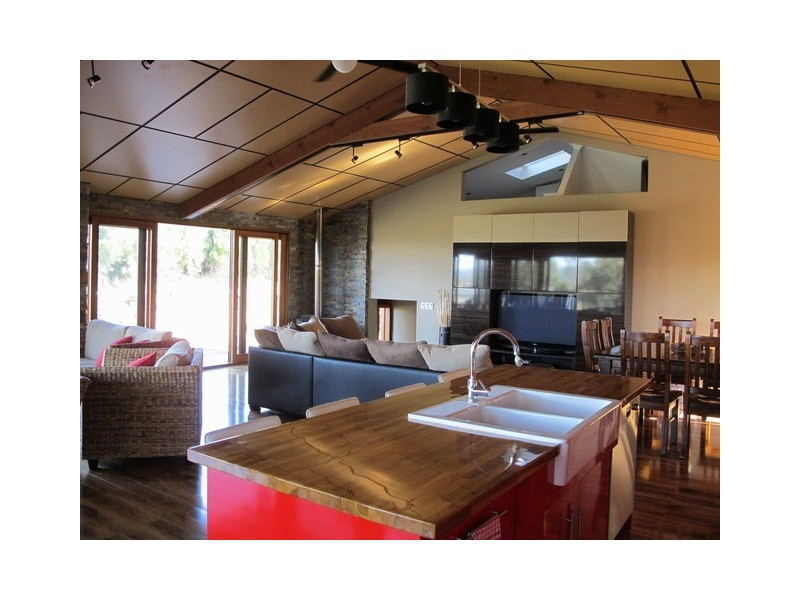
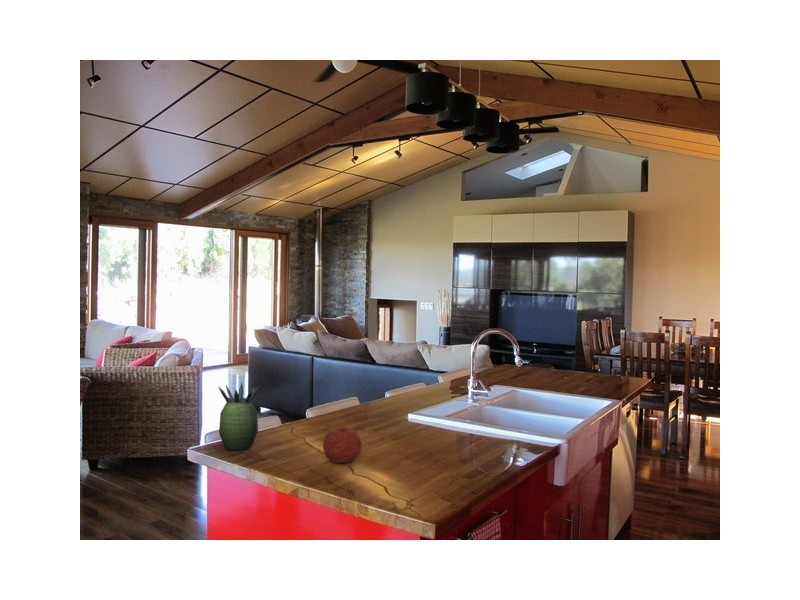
+ fruit [322,423,363,464]
+ succulent plant [217,382,261,451]
